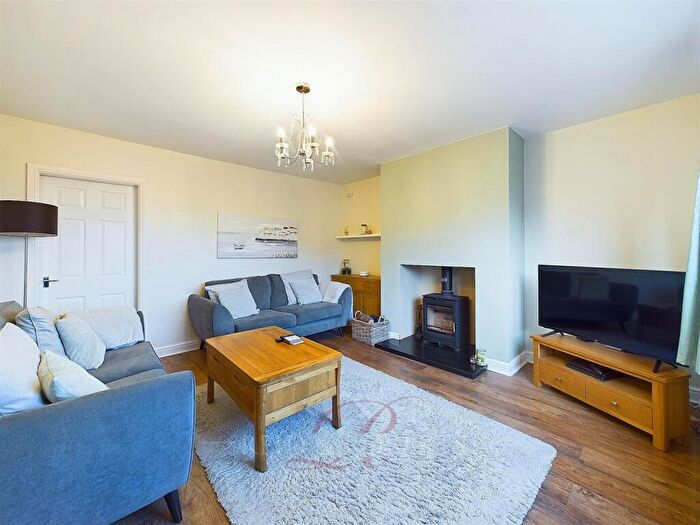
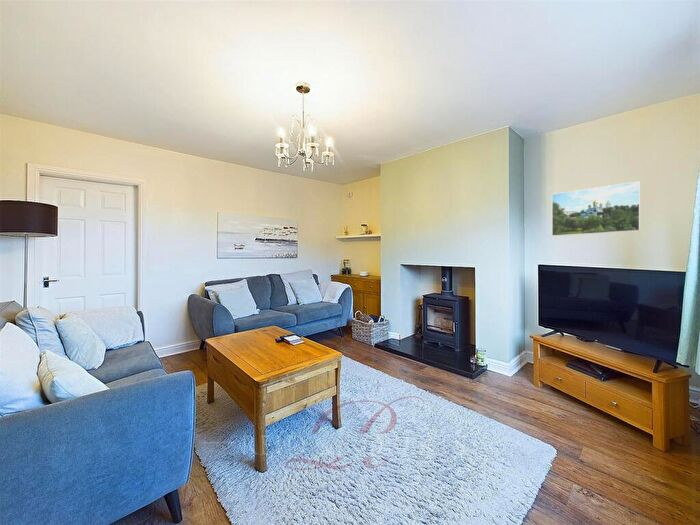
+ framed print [551,180,641,237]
